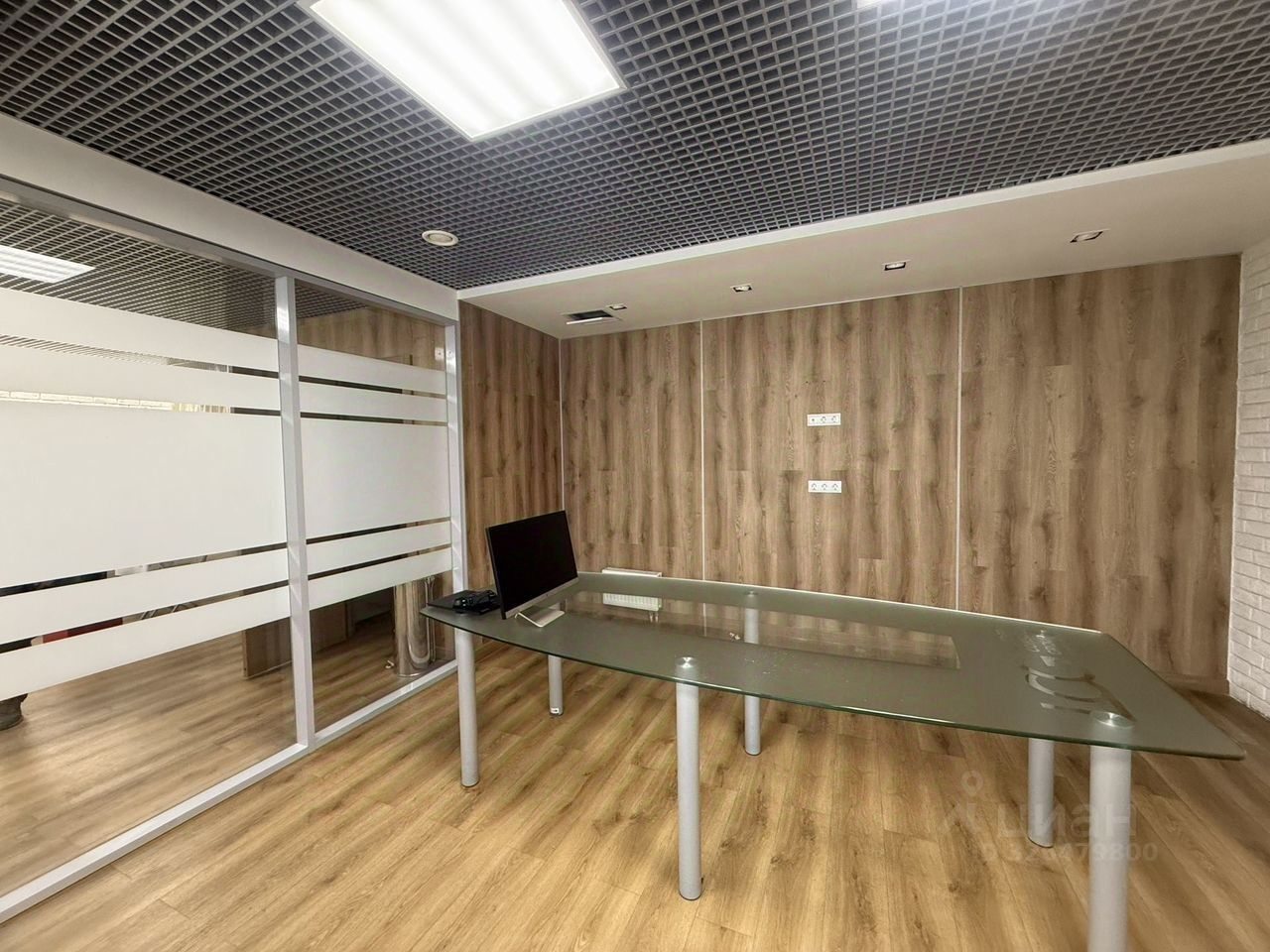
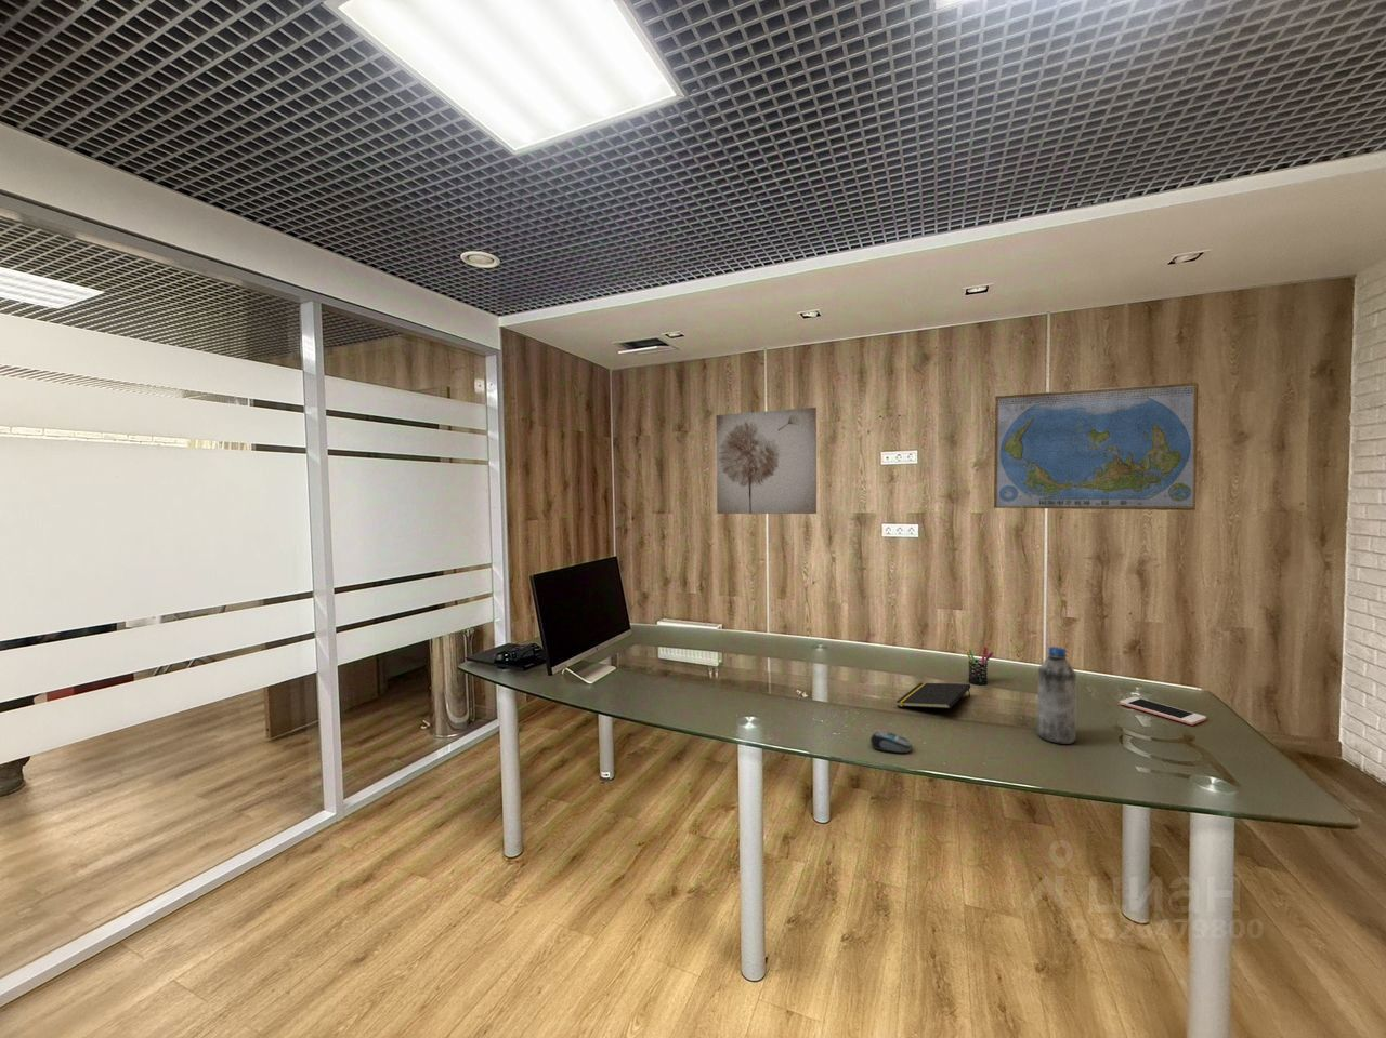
+ notepad [896,683,971,710]
+ pen holder [965,645,994,686]
+ world map [993,382,1198,511]
+ water bottle [1037,645,1077,745]
+ computer mouse [870,729,912,753]
+ cell phone [1119,697,1207,725]
+ wall art [716,407,817,515]
